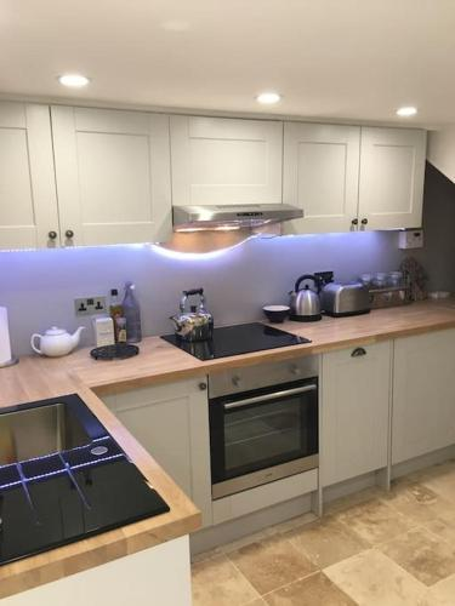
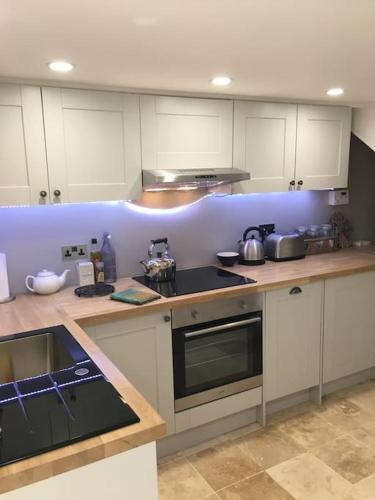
+ dish towel [108,287,162,306]
